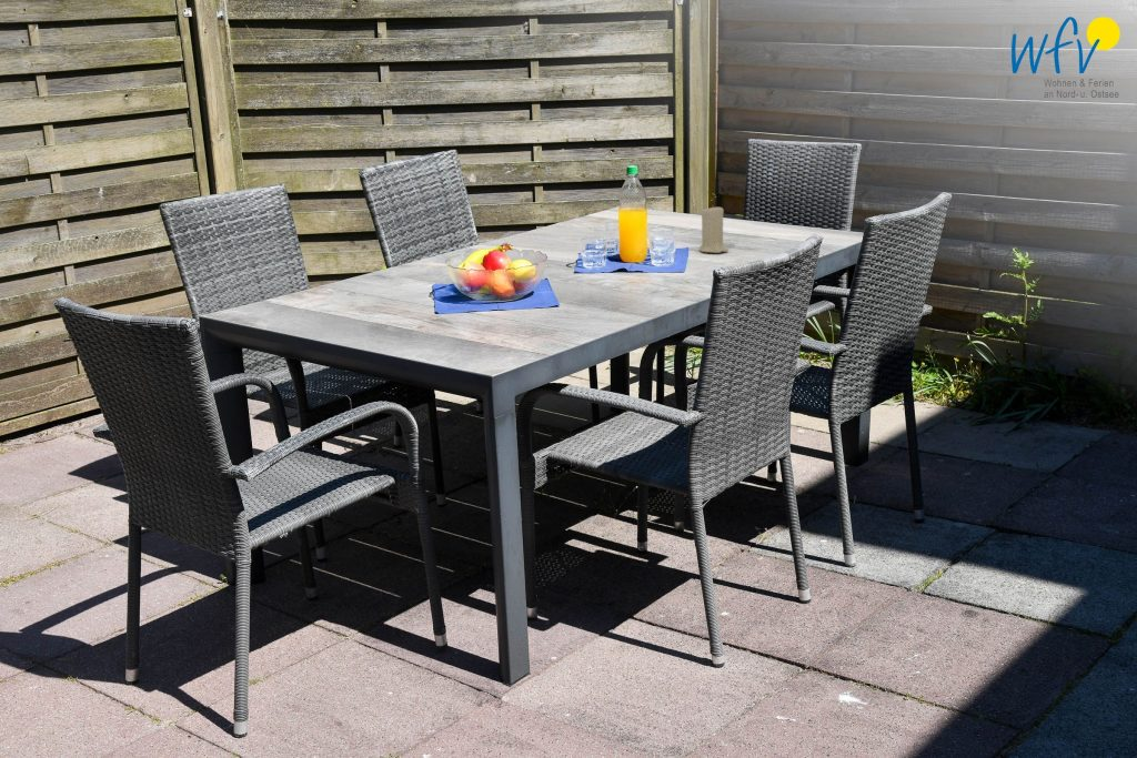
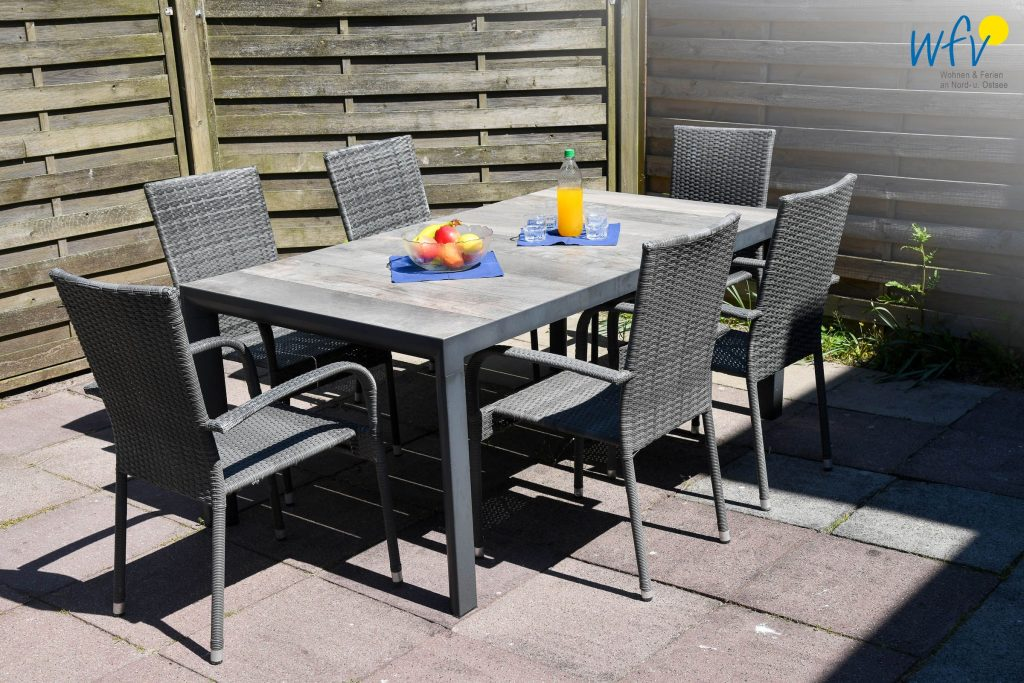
- candle [697,203,730,254]
